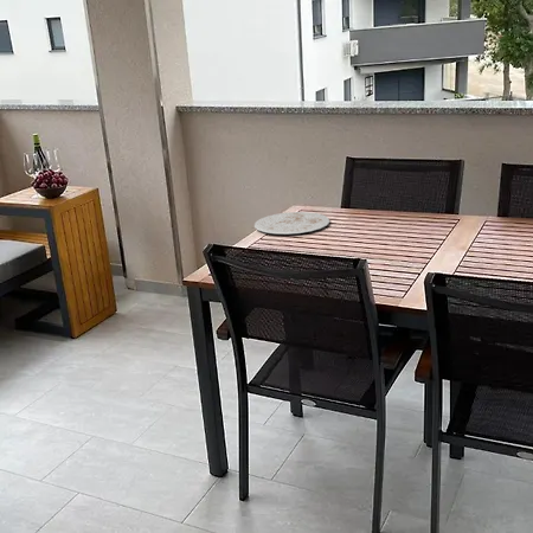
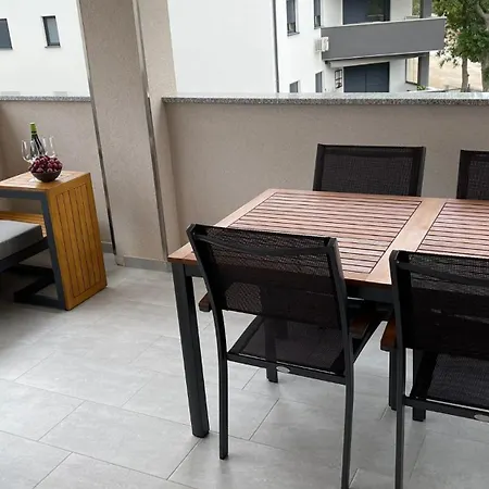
- plate [253,211,330,235]
